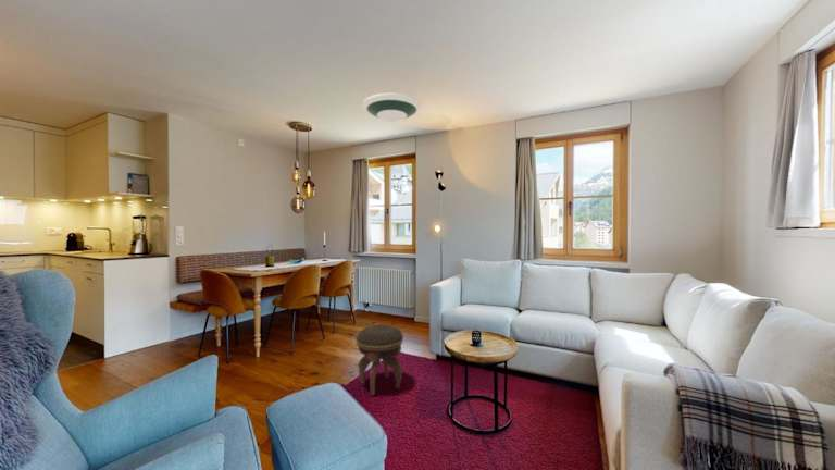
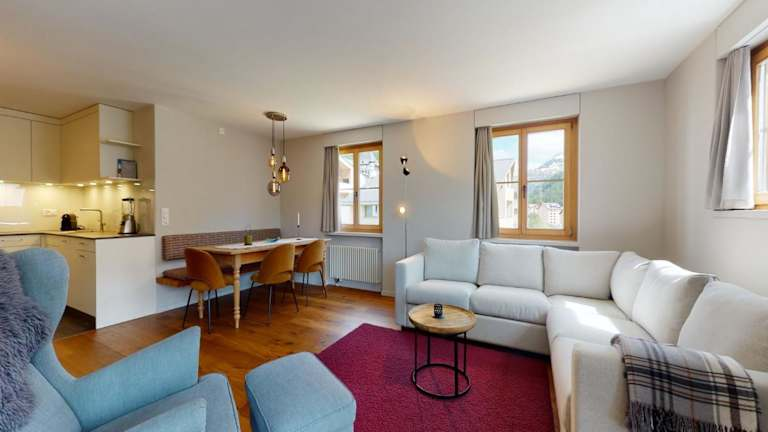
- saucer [361,92,422,123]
- footstool [354,323,404,397]
